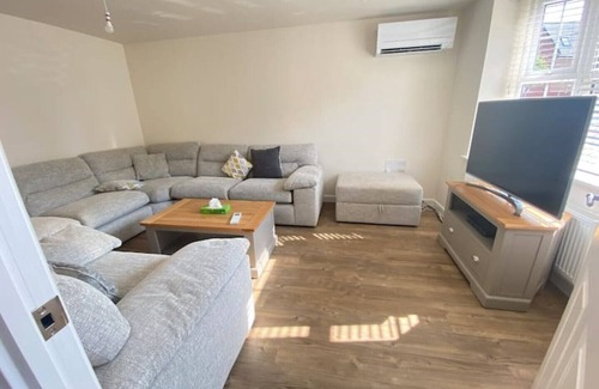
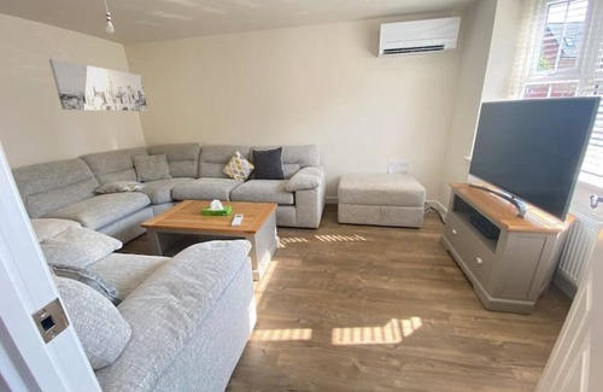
+ wall art [48,58,150,112]
